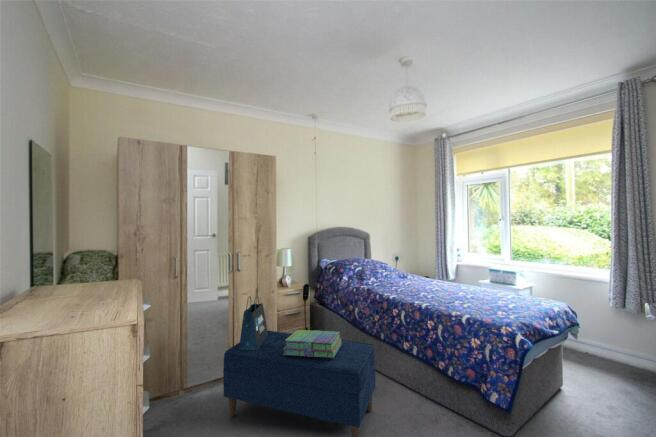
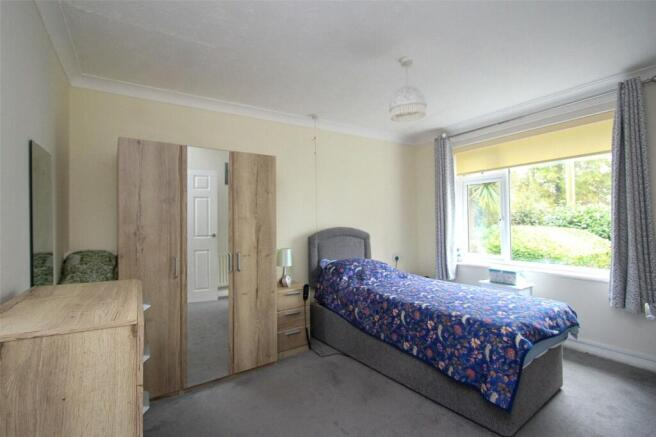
- tote bag [239,295,268,350]
- bench [222,330,376,437]
- stack of books [283,329,343,358]
